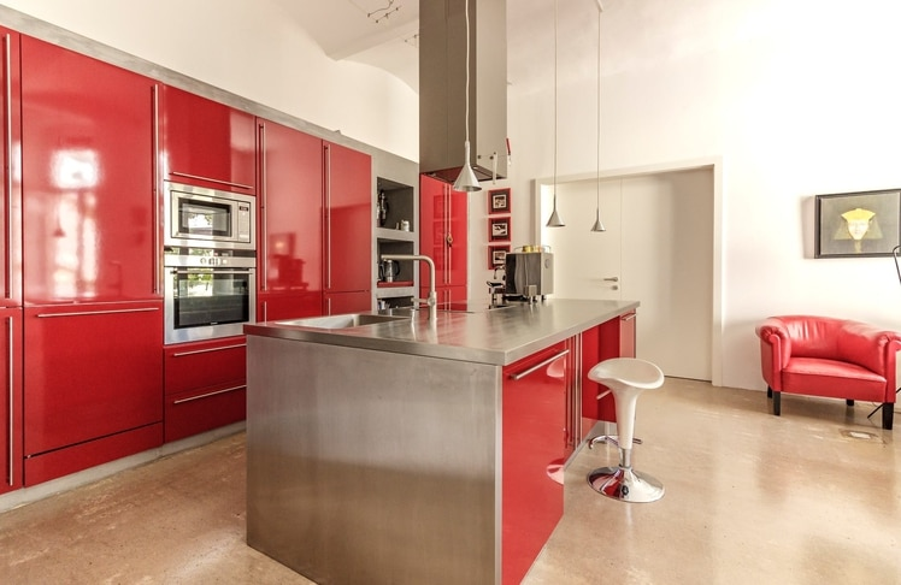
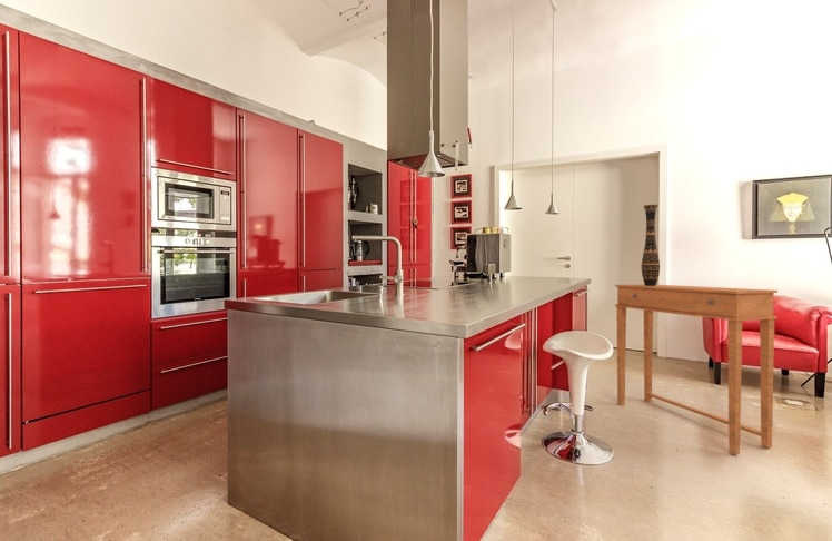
+ side table [614,283,779,455]
+ decorative vase [640,204,661,286]
